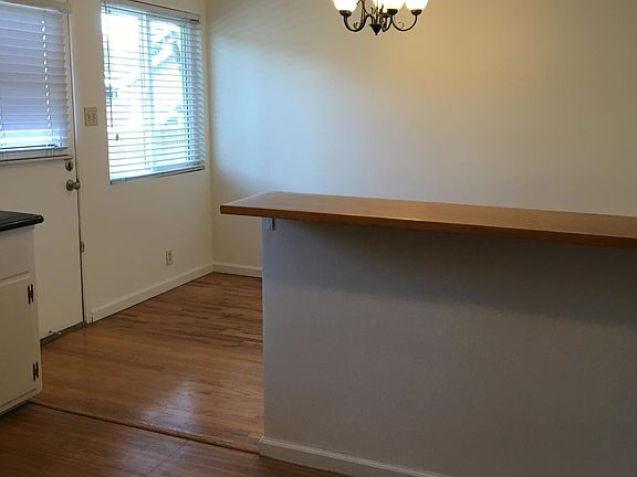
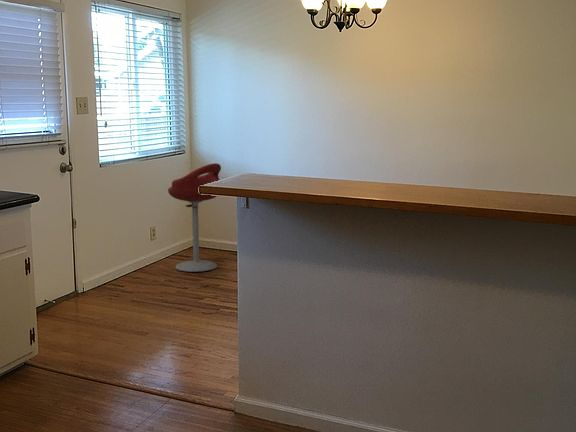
+ bar stool [167,162,222,273]
